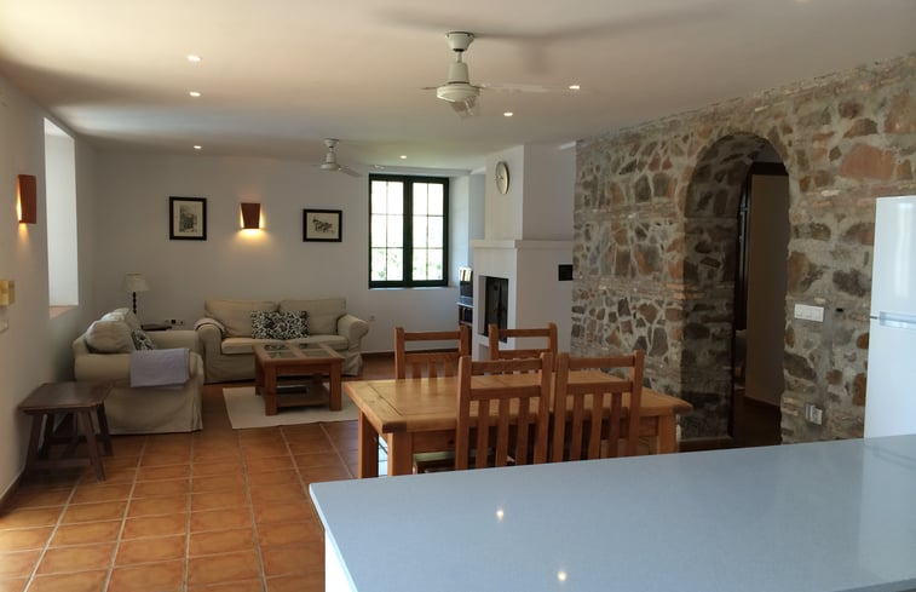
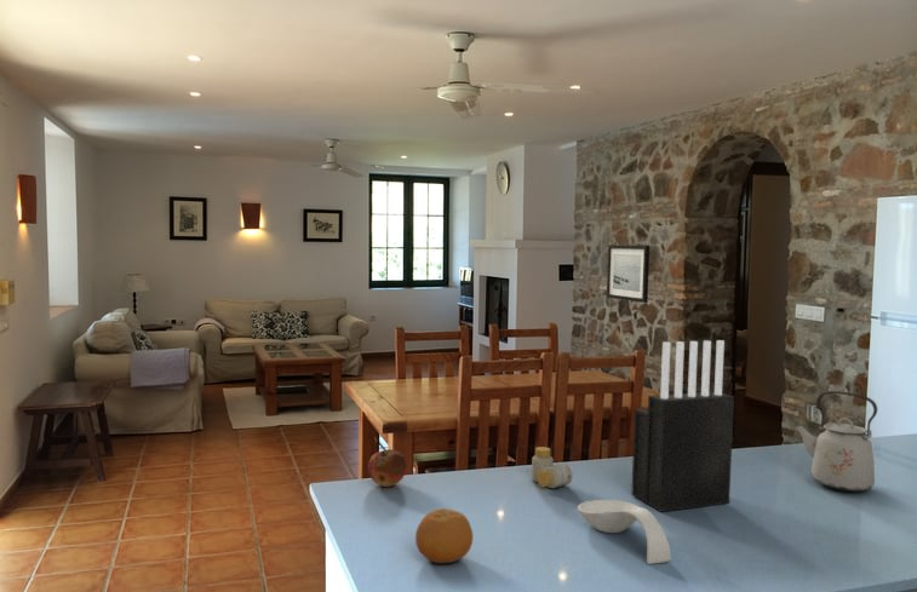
+ wall art [606,243,651,304]
+ pill bottle [531,446,574,489]
+ knife block [630,339,735,513]
+ spoon rest [577,499,672,565]
+ fruit [414,507,474,564]
+ kettle [792,390,878,493]
+ fruit [367,448,407,488]
